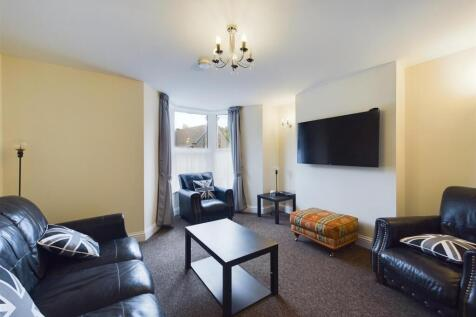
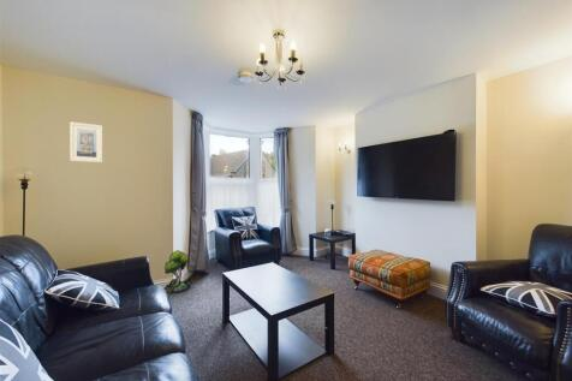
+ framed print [68,120,103,163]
+ decorative plant [163,249,193,294]
